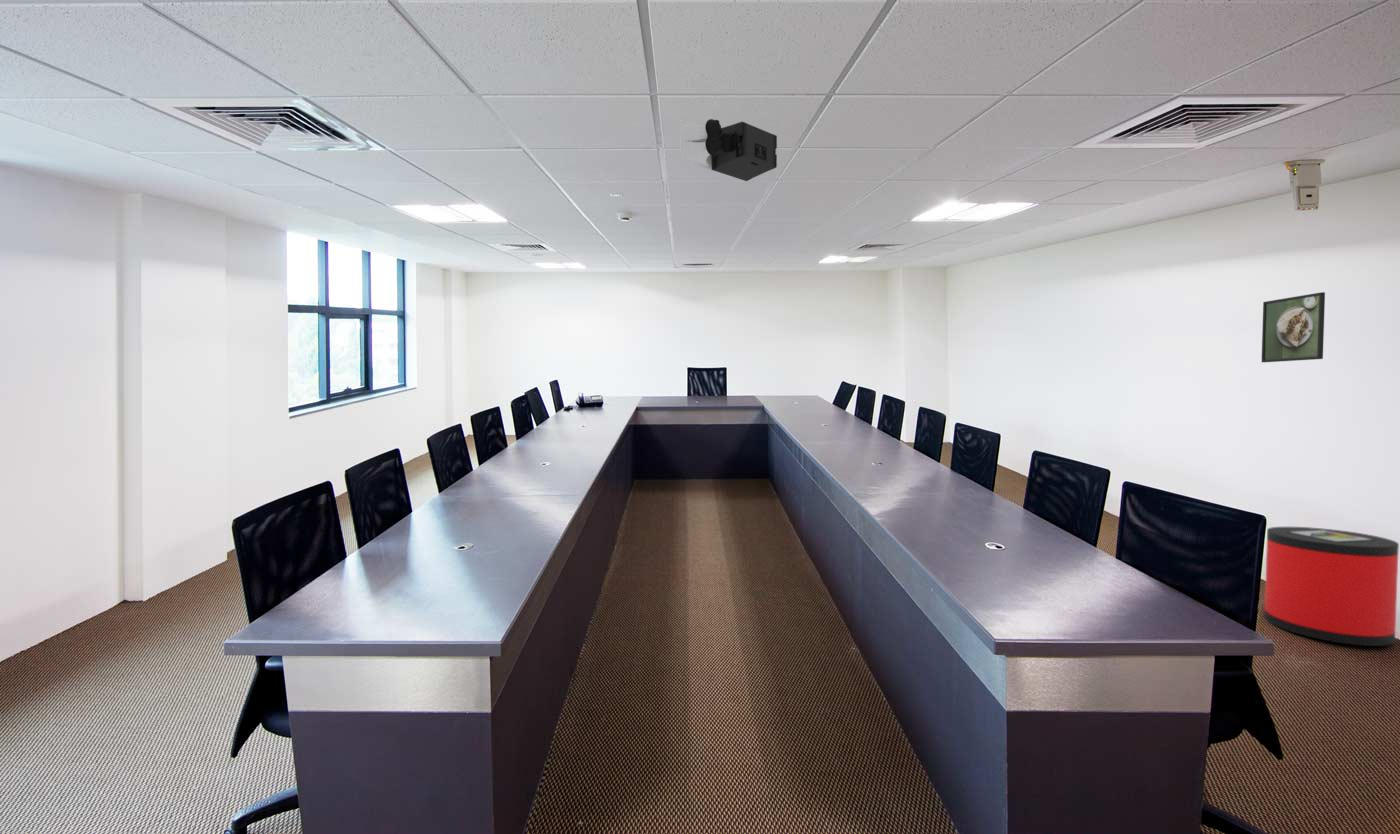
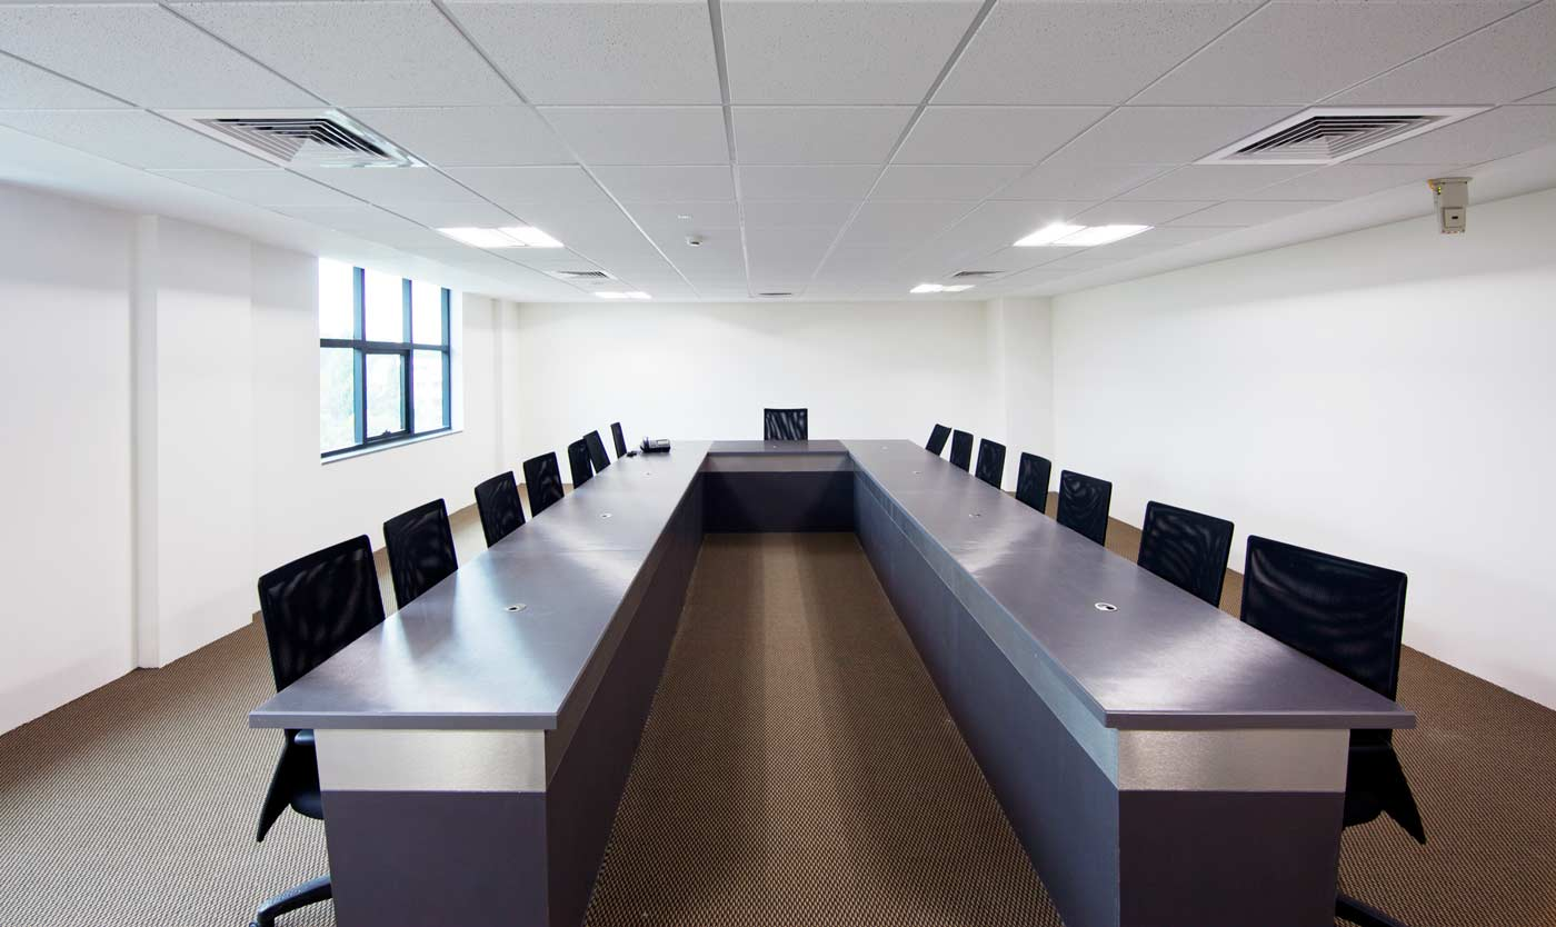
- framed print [1261,291,1326,363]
- projector [679,118,778,182]
- trash can [1264,526,1400,647]
